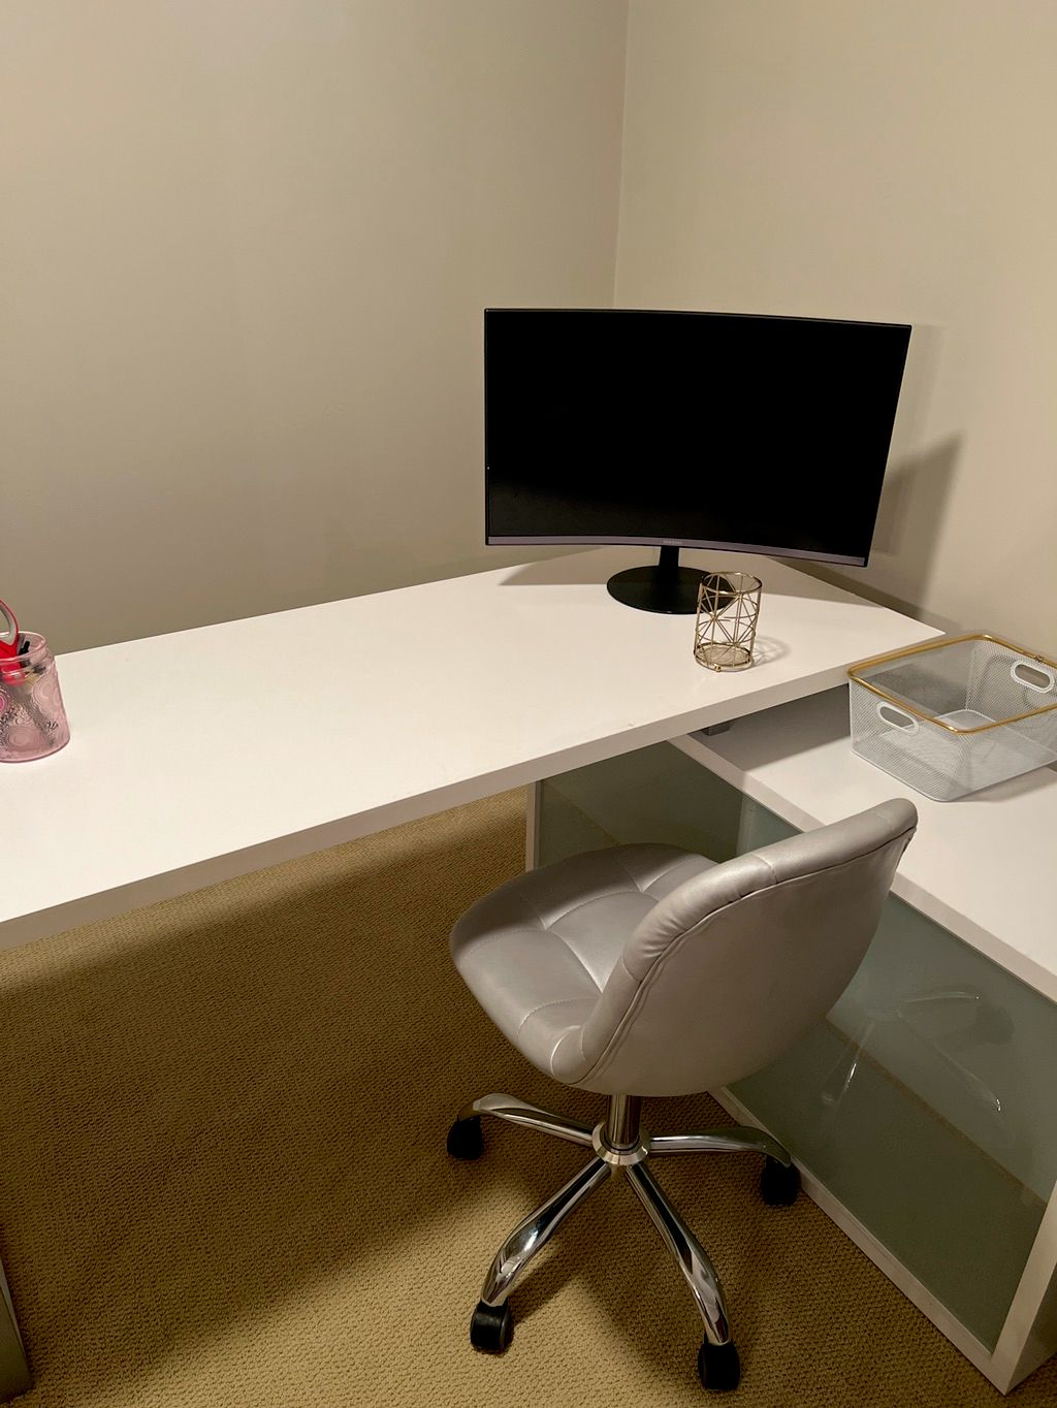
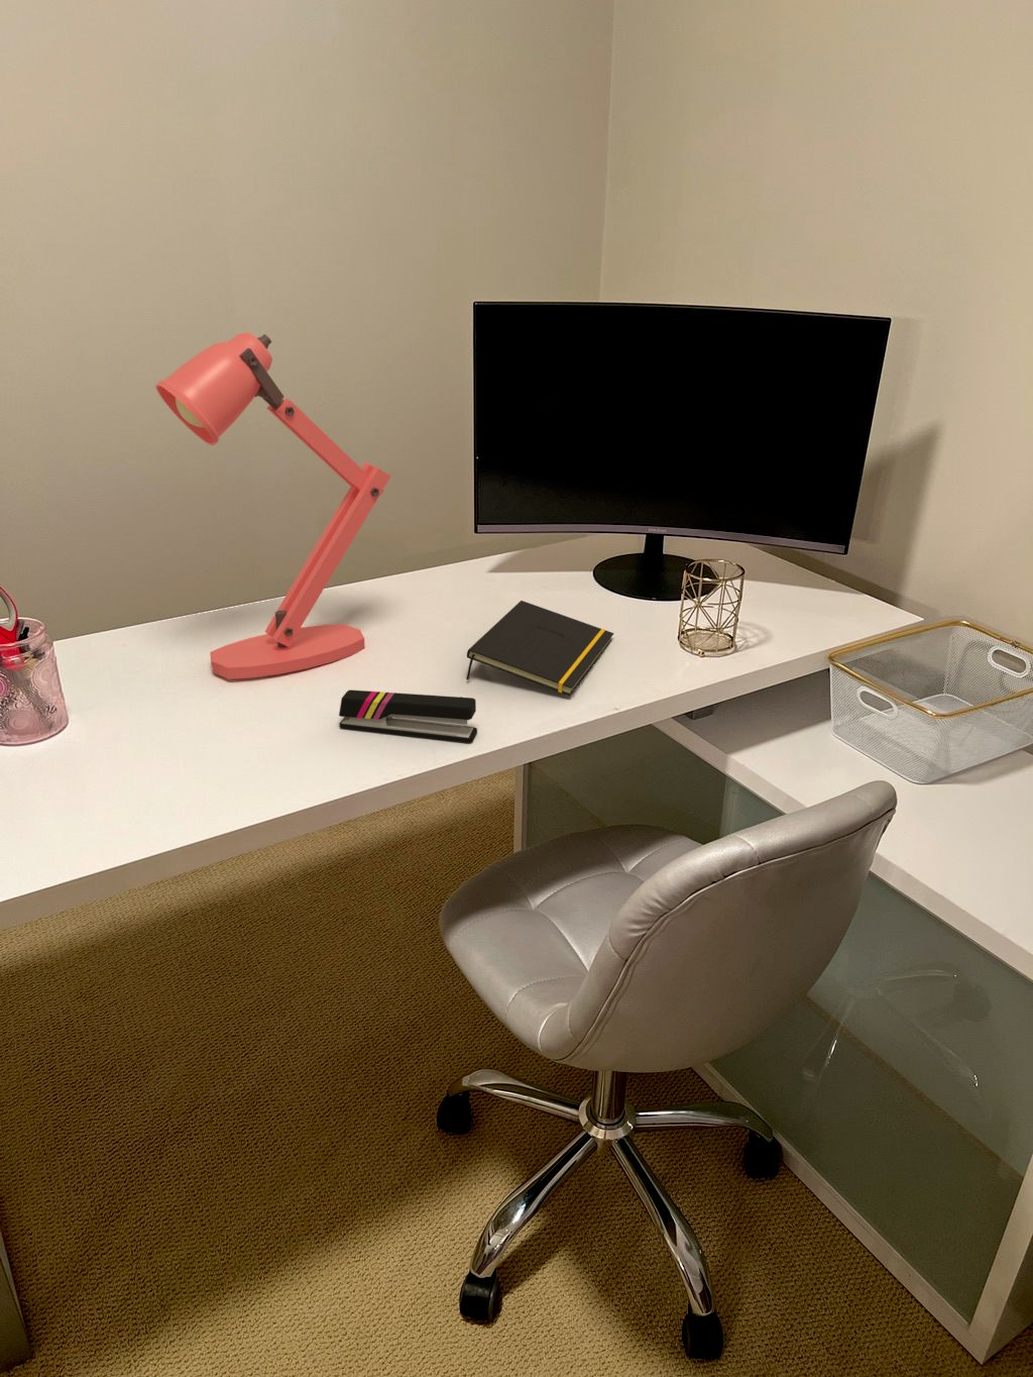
+ desk lamp [155,331,392,681]
+ notepad [466,599,615,696]
+ stapler [337,690,479,743]
